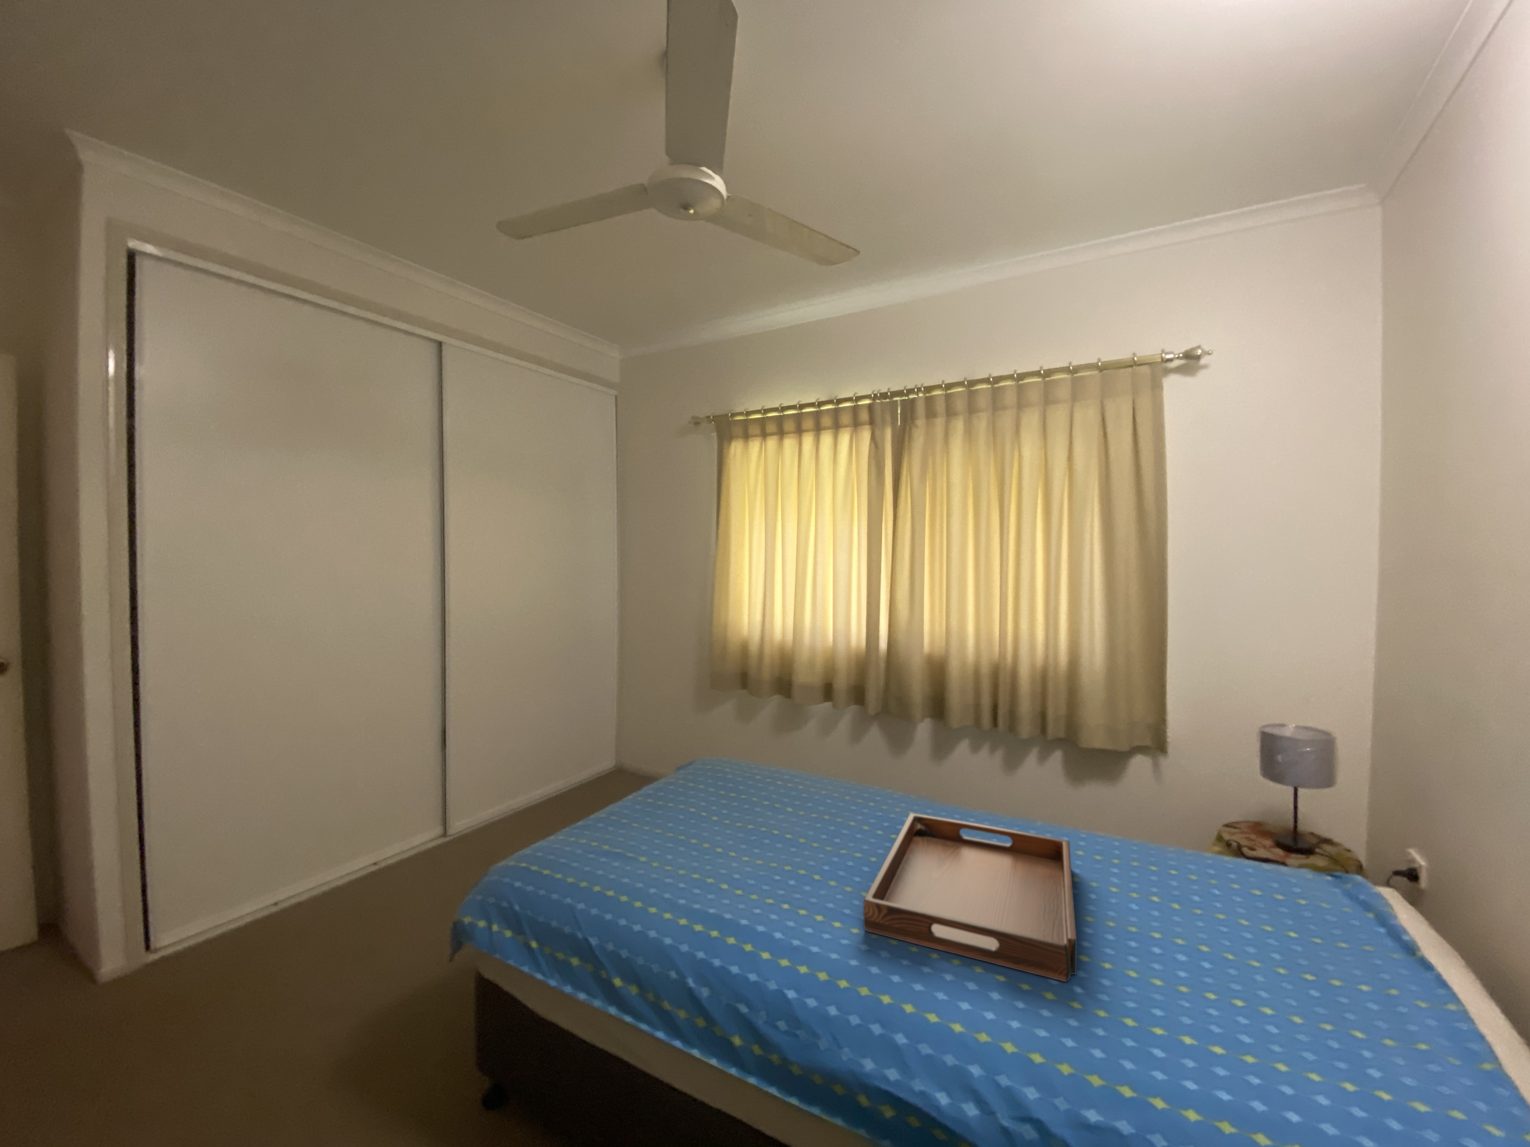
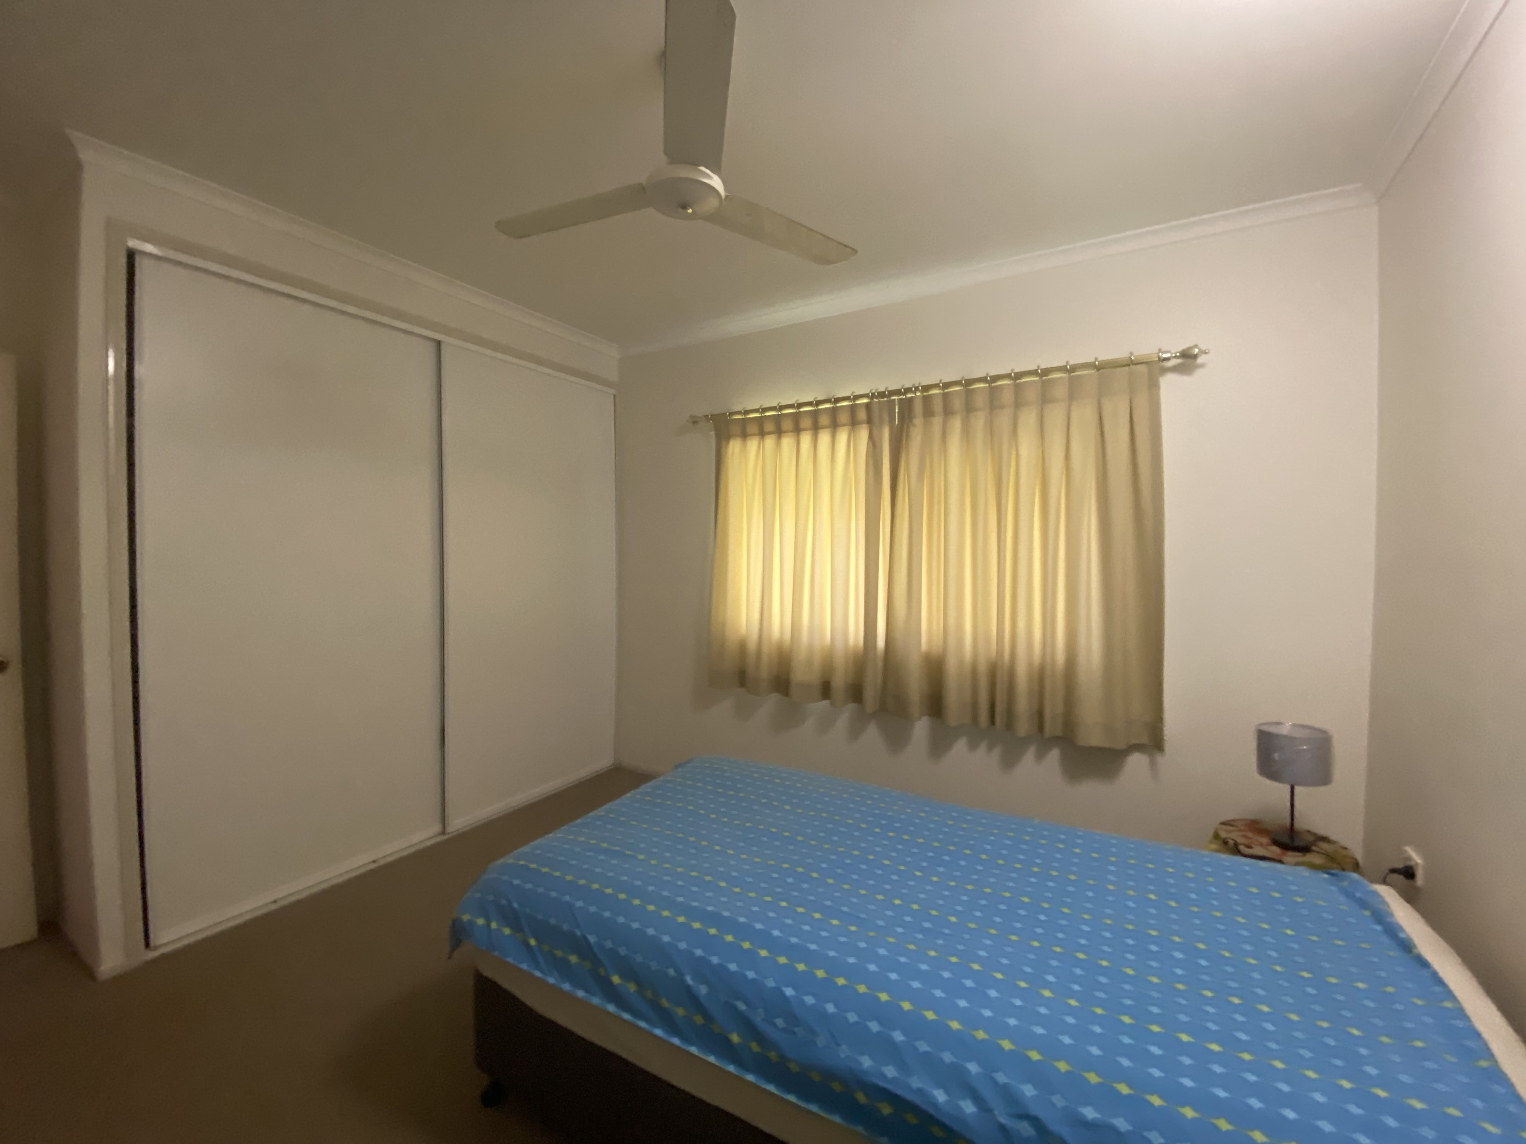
- serving tray [863,813,1077,982]
